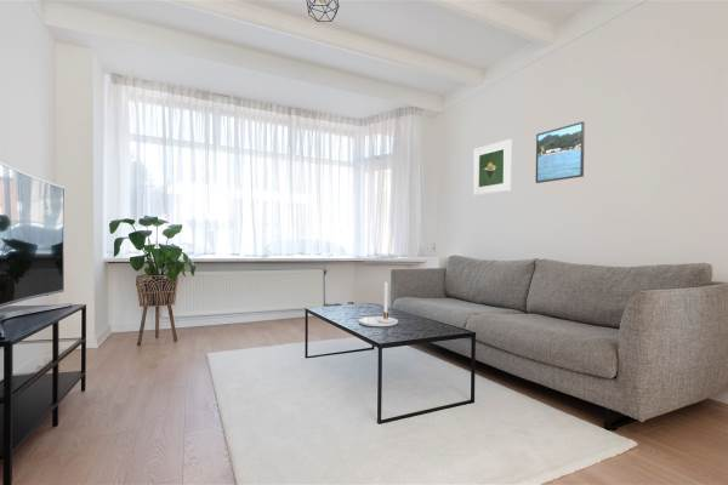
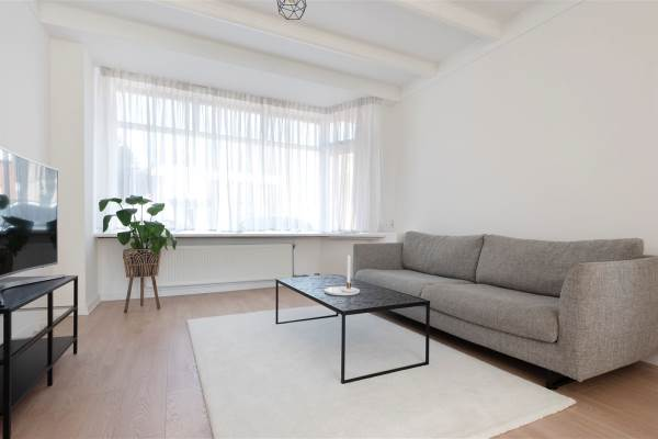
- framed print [535,120,586,184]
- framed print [472,138,512,196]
